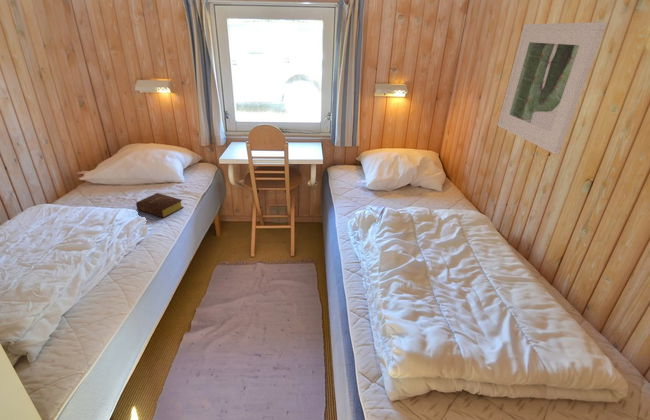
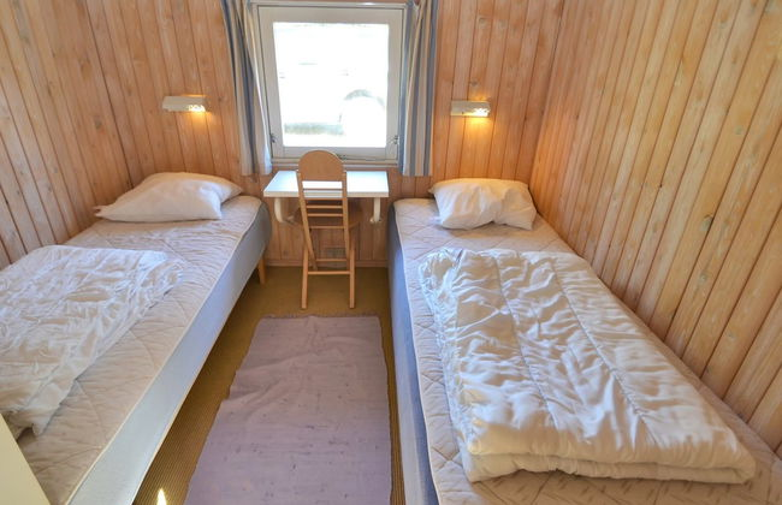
- bible [135,192,184,219]
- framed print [496,21,608,155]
